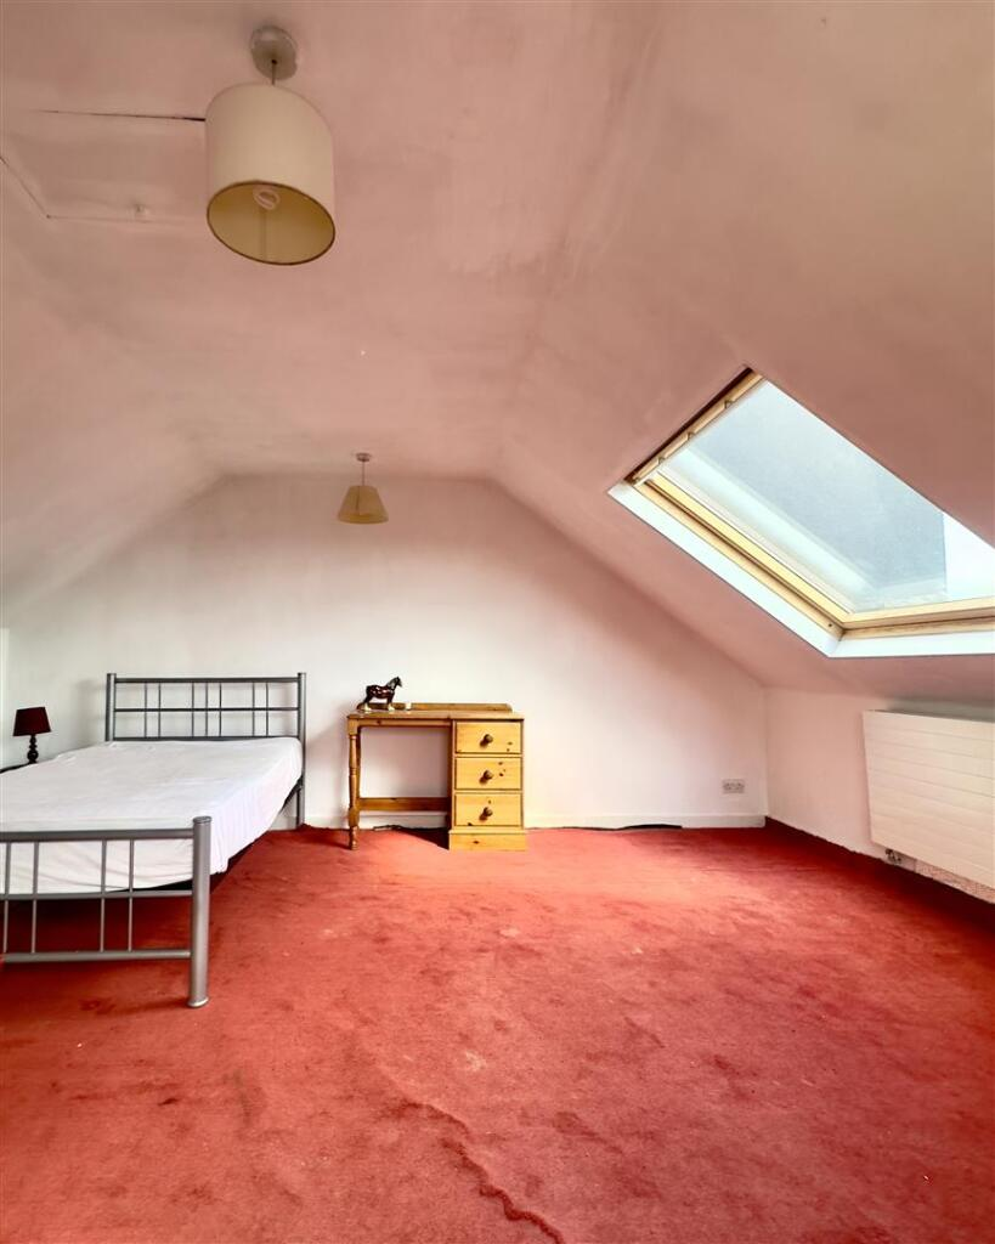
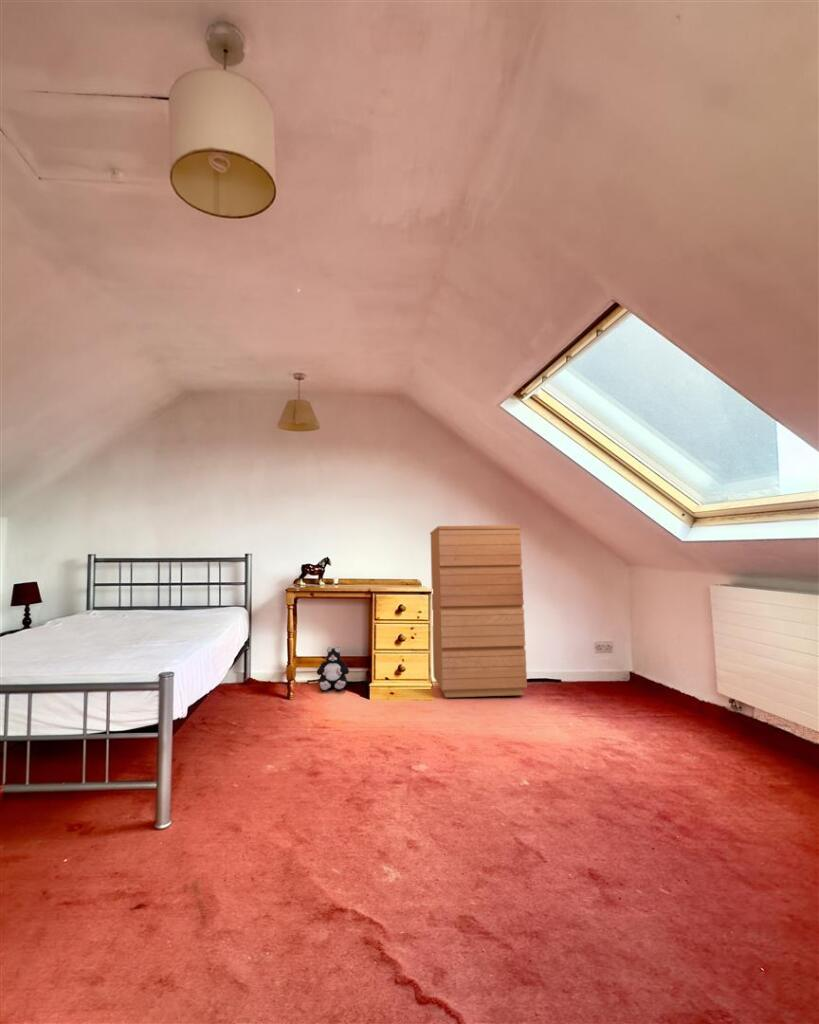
+ plush toy [316,646,350,691]
+ dresser [429,524,528,698]
